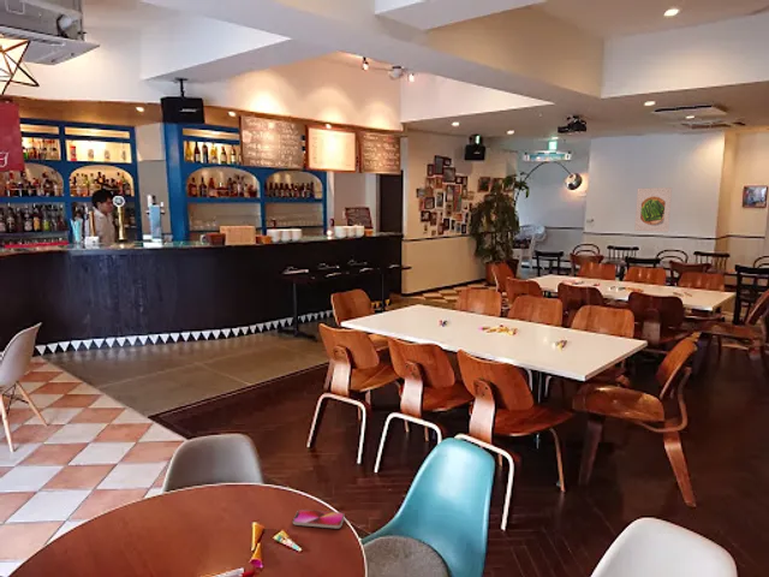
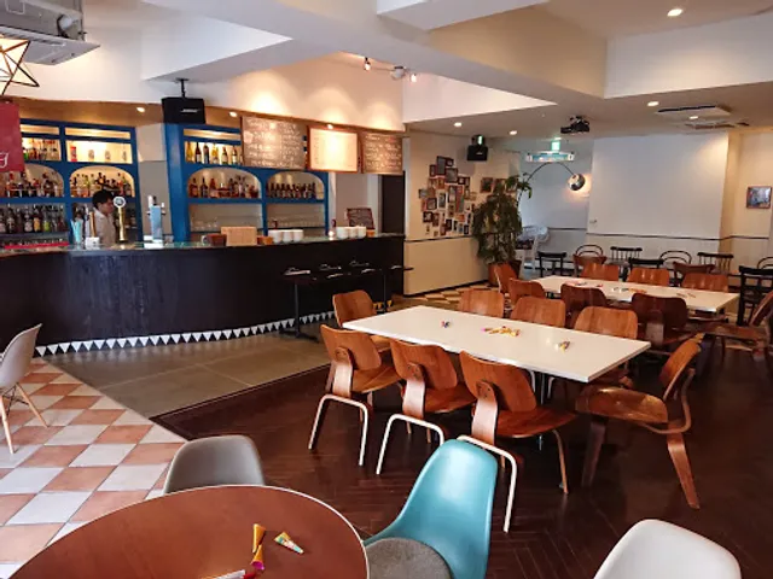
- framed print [633,186,673,233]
- smartphone [292,508,346,530]
